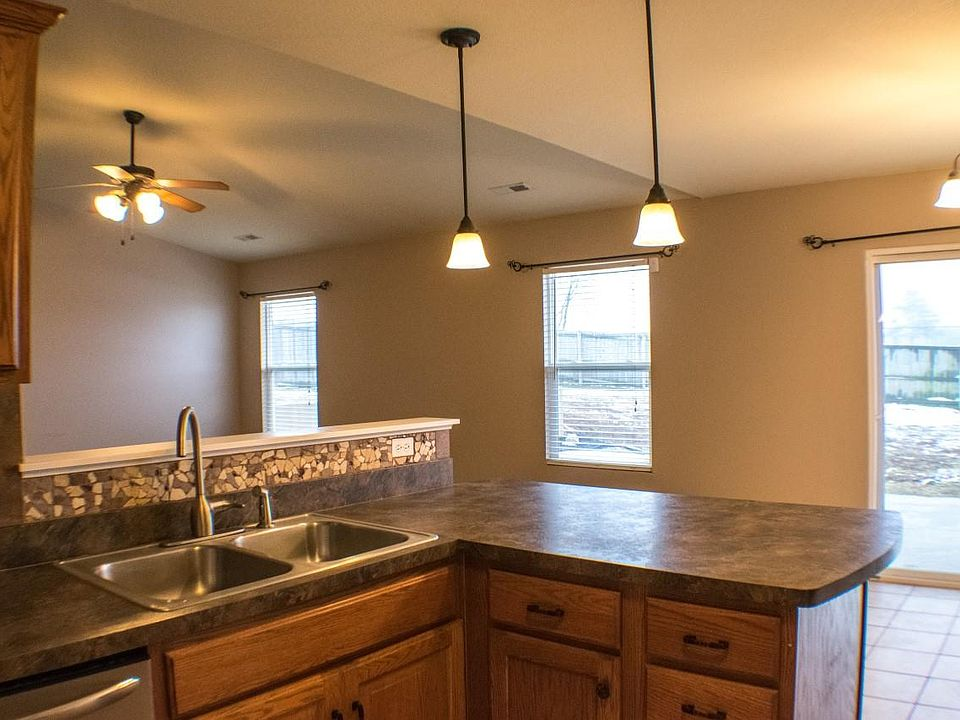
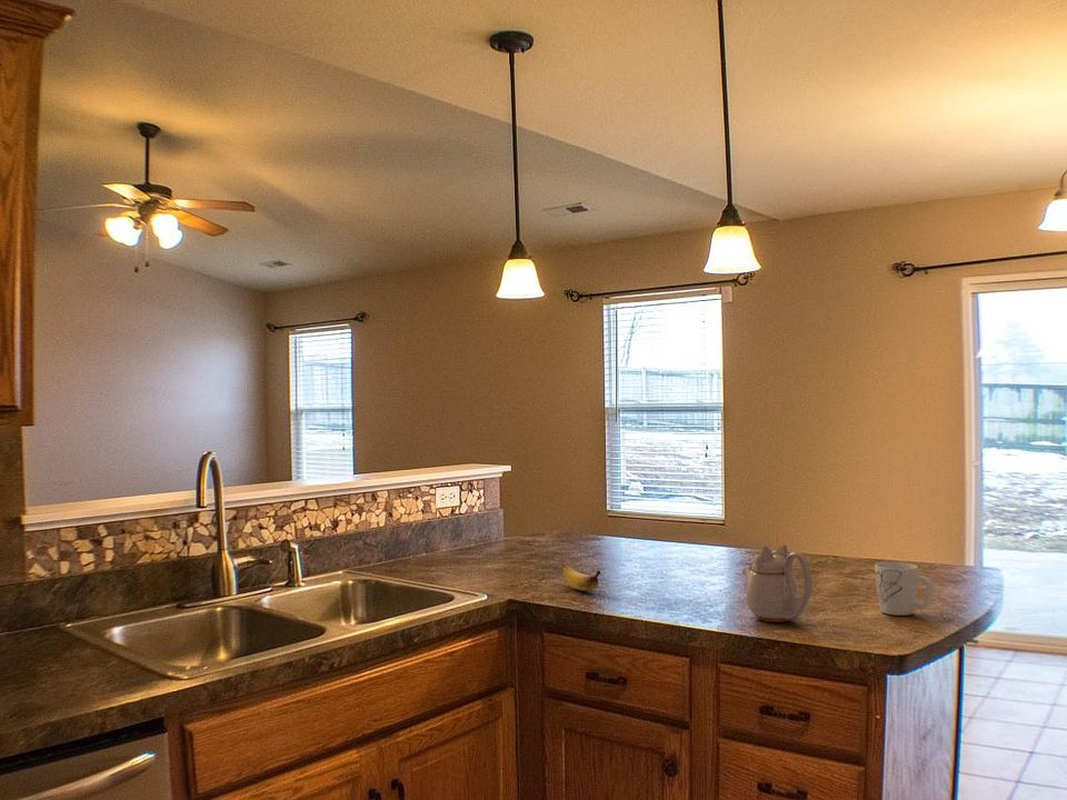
+ teapot [741,543,814,623]
+ banana [561,563,601,592]
+ mug [874,561,934,617]
